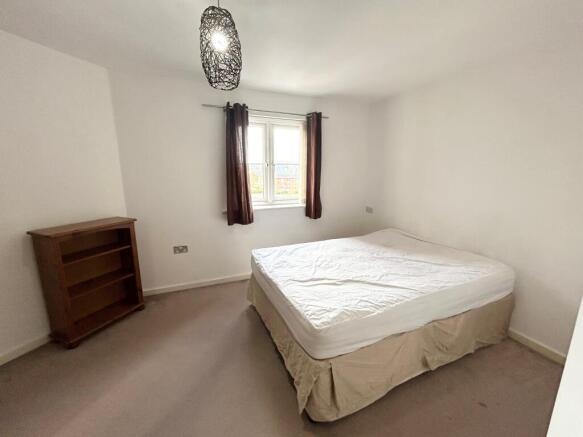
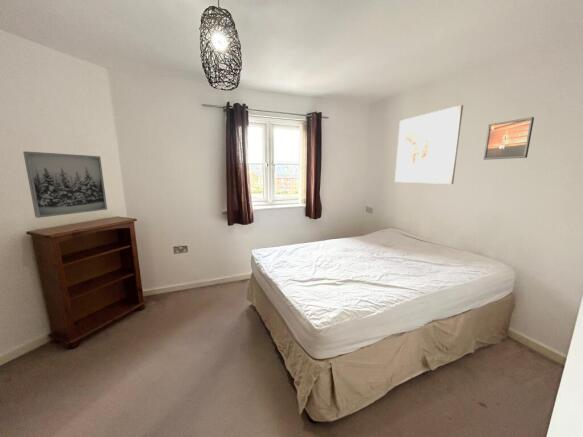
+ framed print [483,116,535,161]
+ wall art [22,150,108,219]
+ wall art [394,104,464,185]
